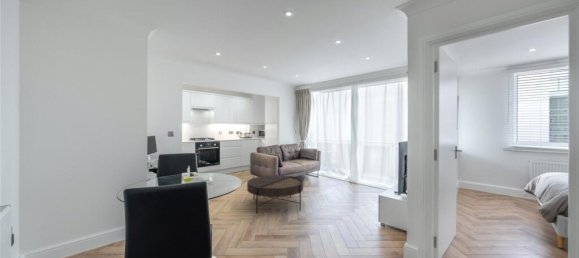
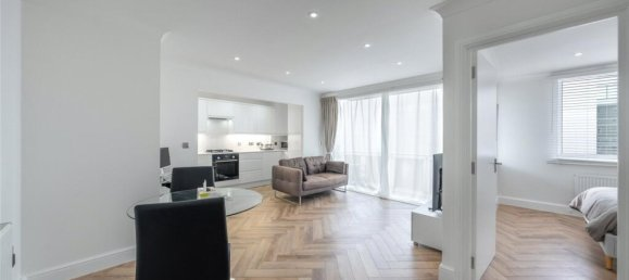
- coffee table [246,174,304,215]
